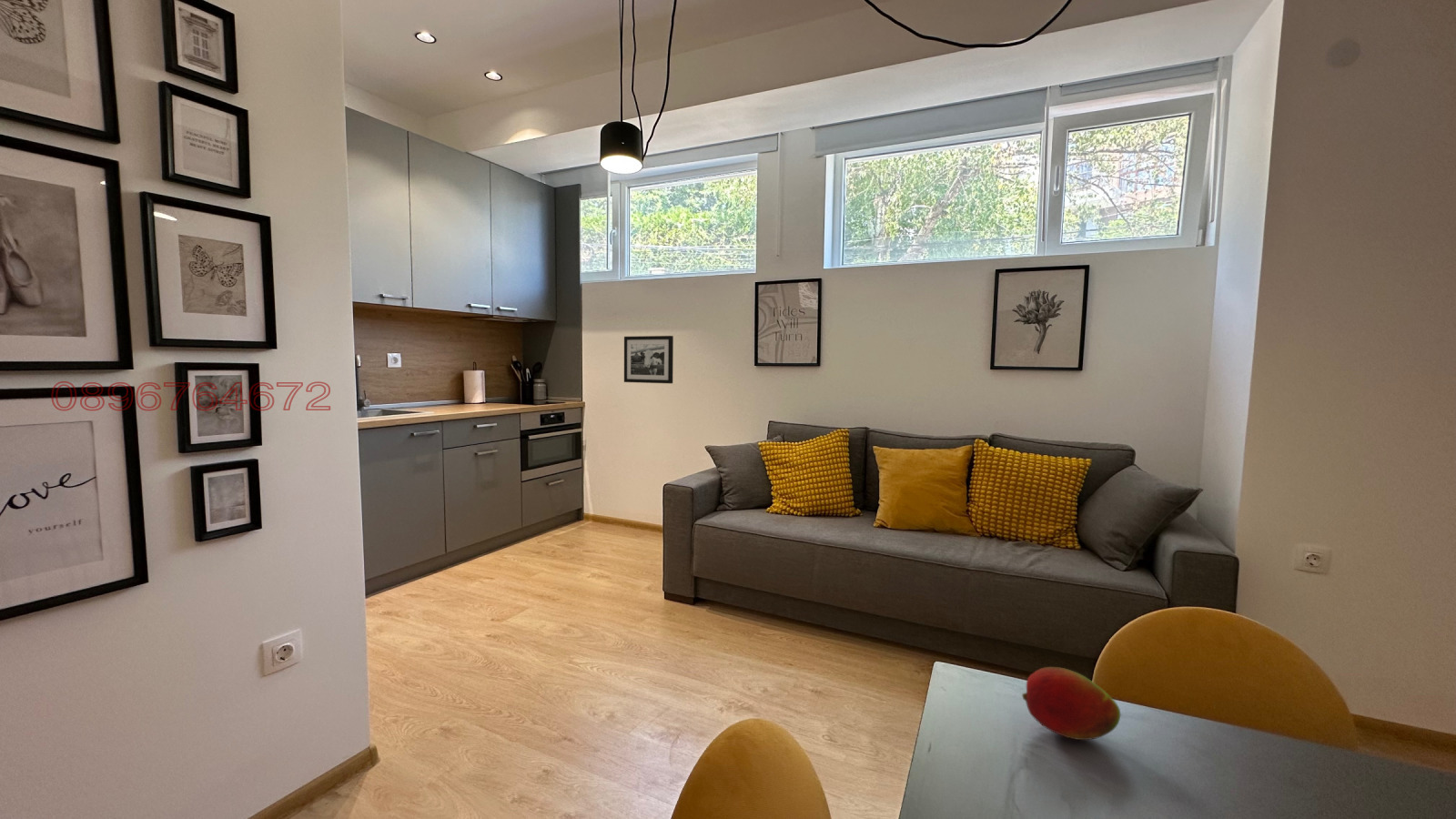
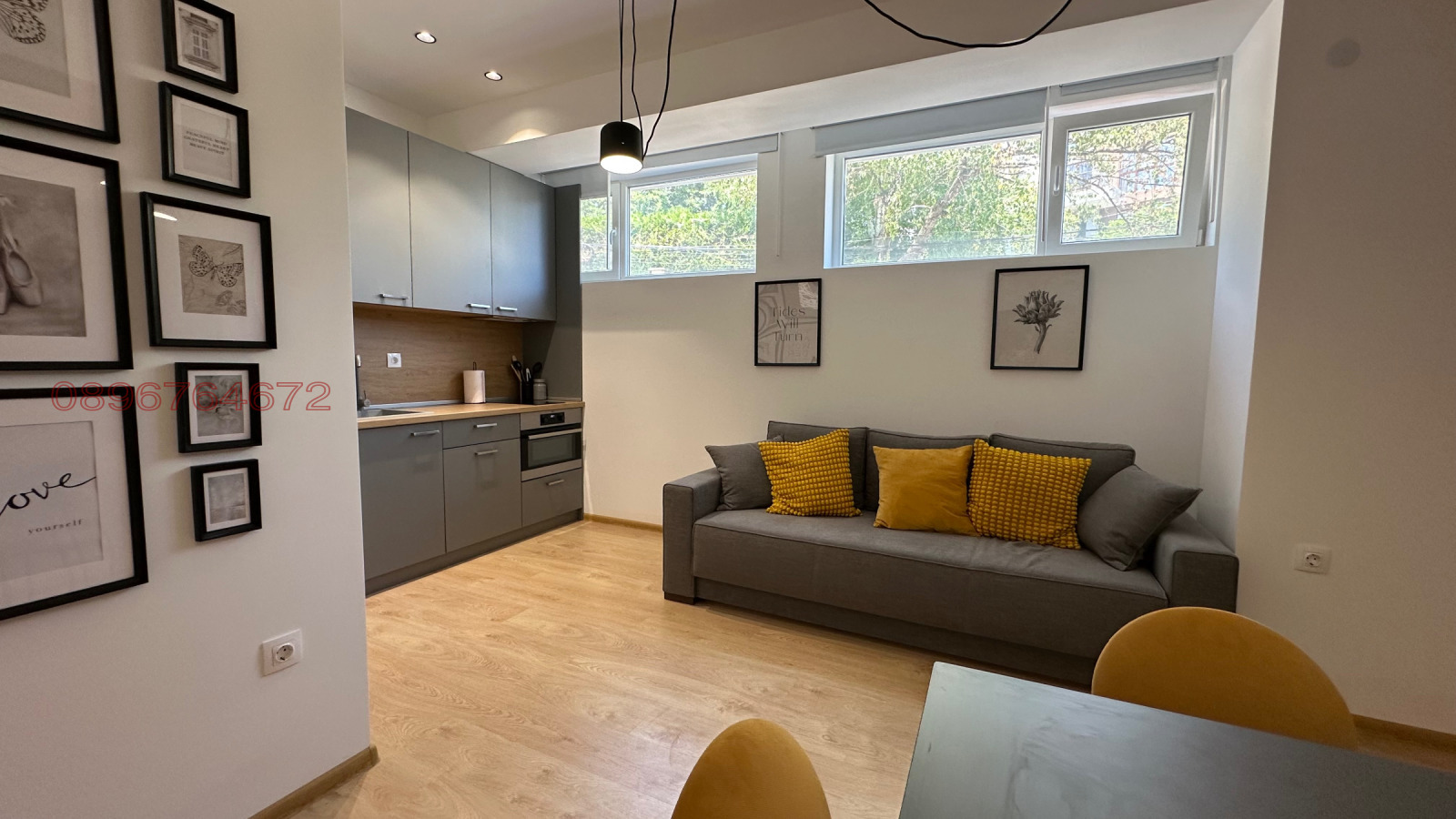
- fruit [1021,666,1121,741]
- picture frame [623,335,674,384]
